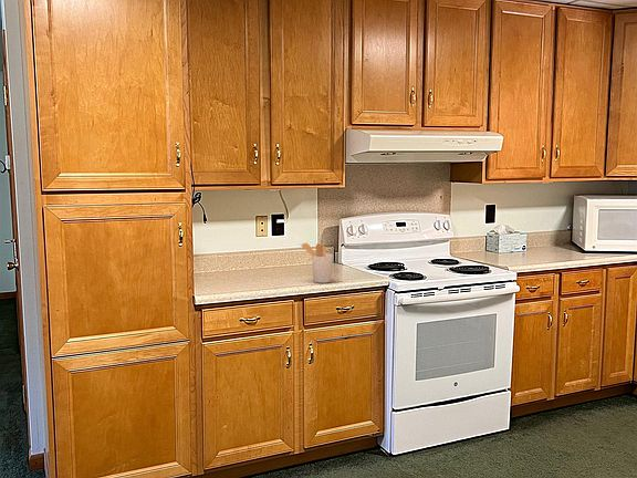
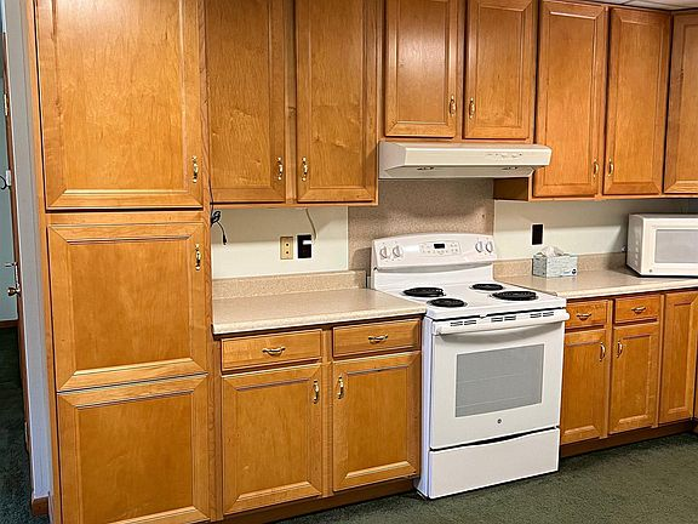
- utensil holder [300,242,334,283]
